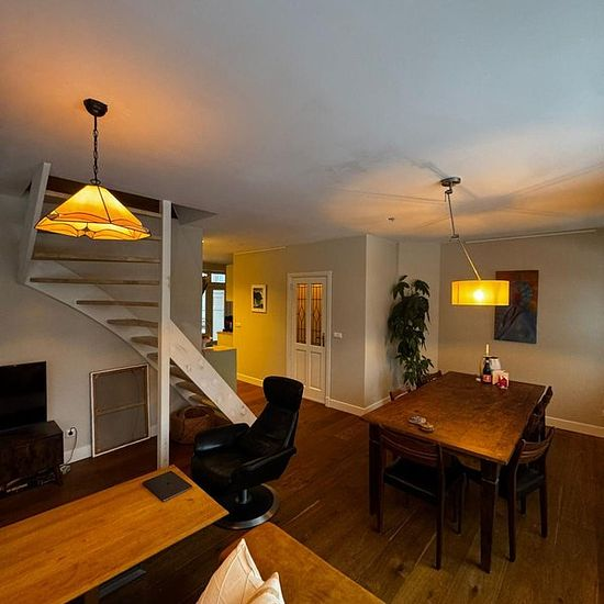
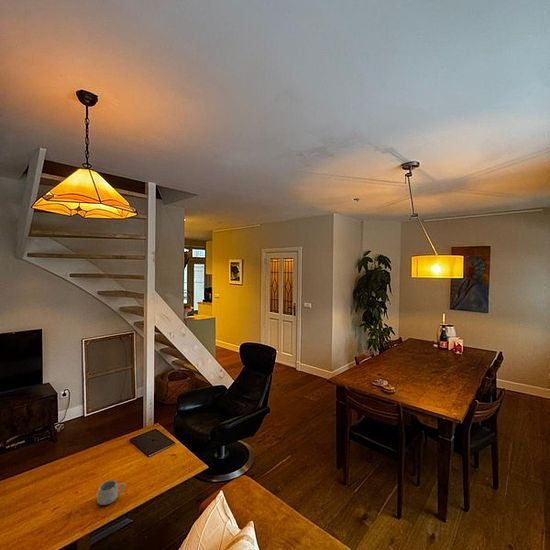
+ mug [96,479,126,506]
